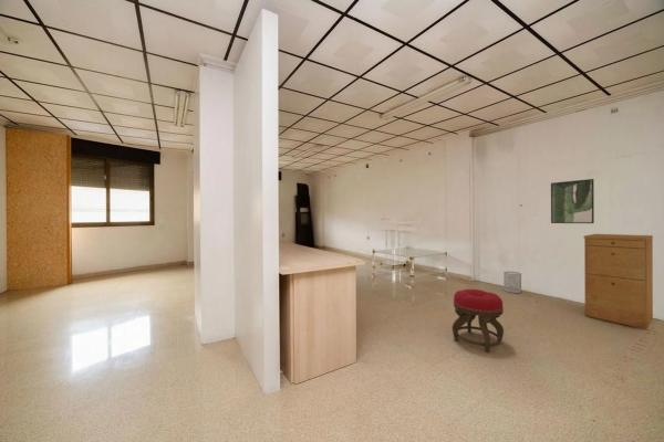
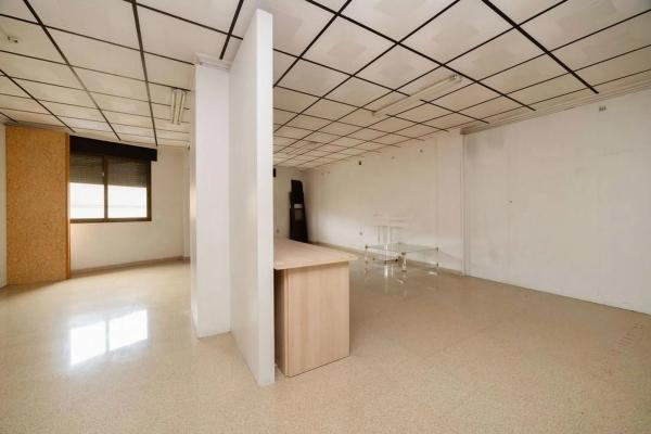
- stool [452,288,505,352]
- wastebasket [502,271,522,294]
- filing cabinet [582,233,654,330]
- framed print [550,178,595,224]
